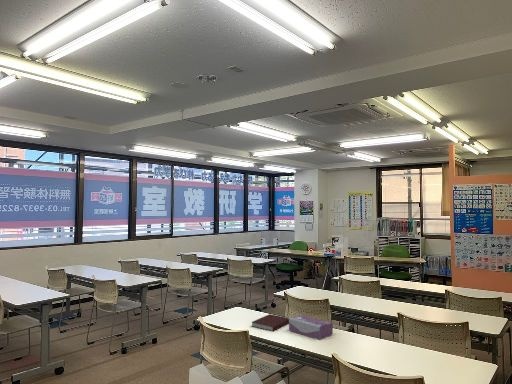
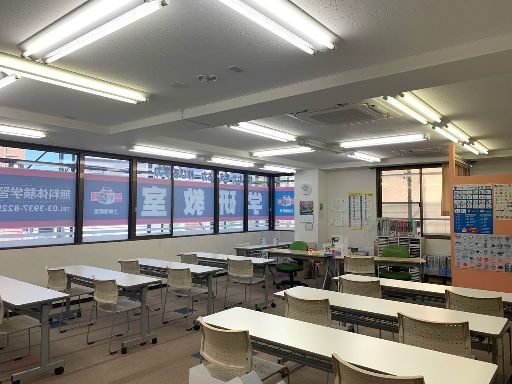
- tissue box [288,314,334,341]
- notebook [251,313,290,332]
